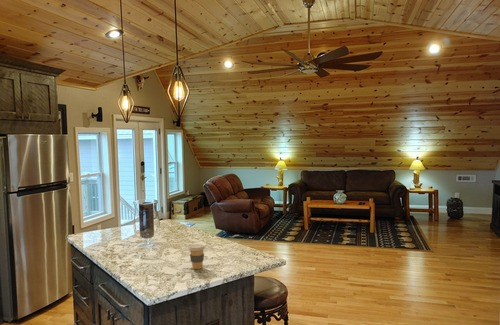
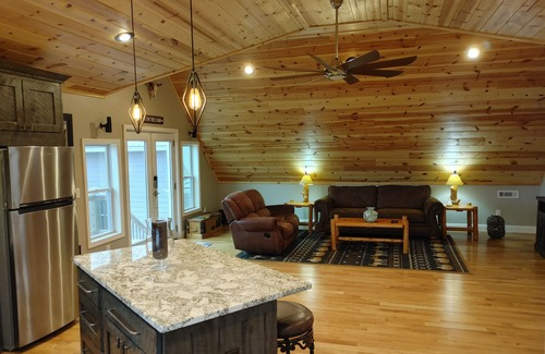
- coffee cup [188,243,206,270]
